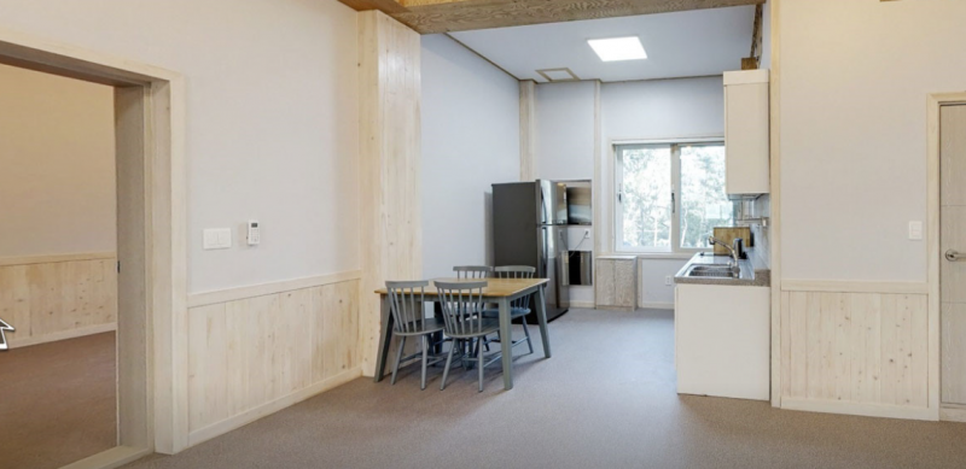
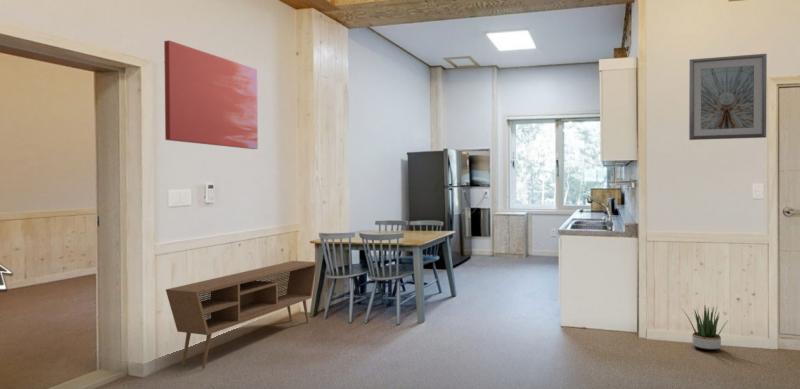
+ potted plant [681,306,728,352]
+ wall art [163,39,259,150]
+ media console [165,260,318,370]
+ picture frame [688,53,768,141]
